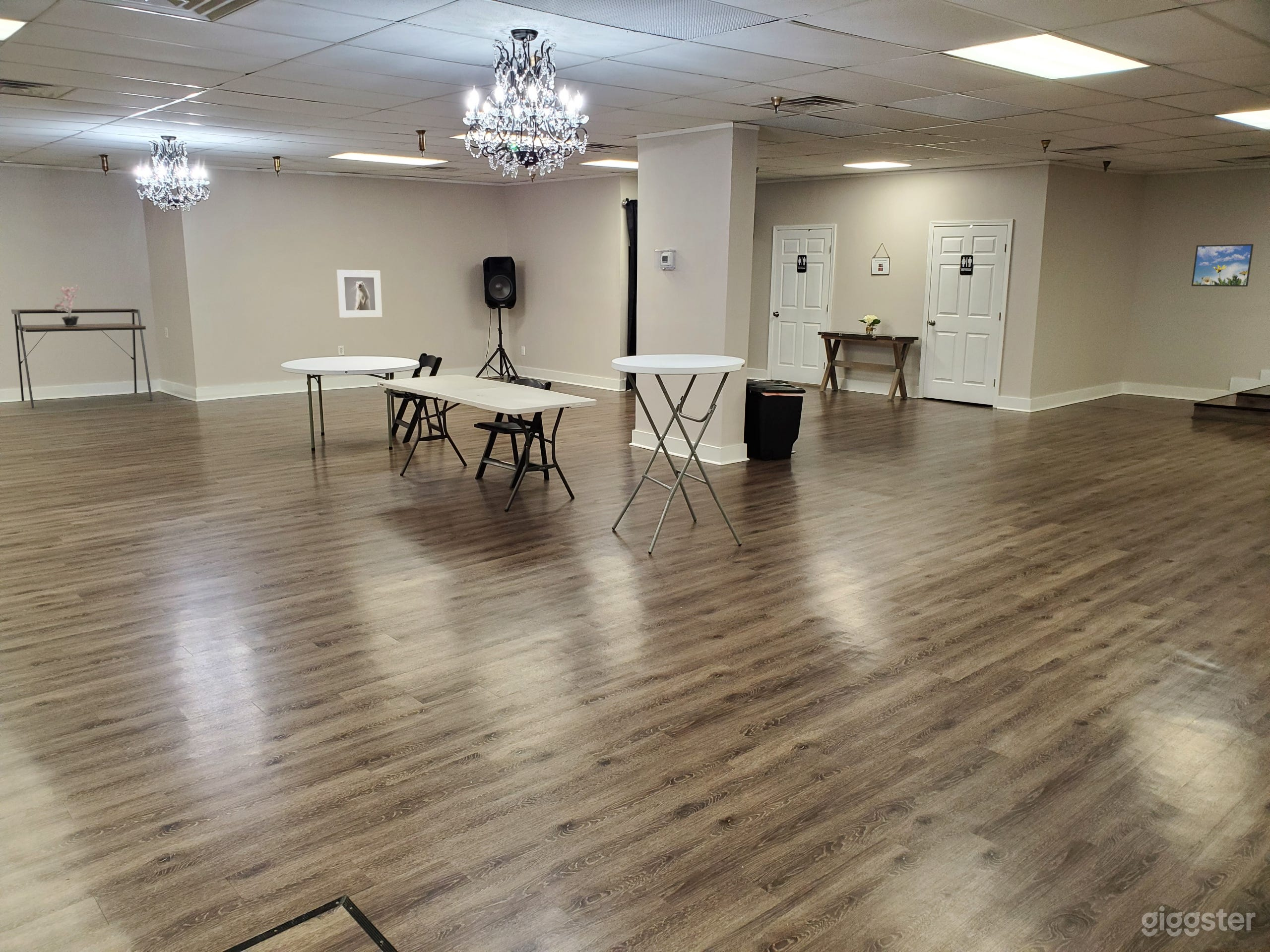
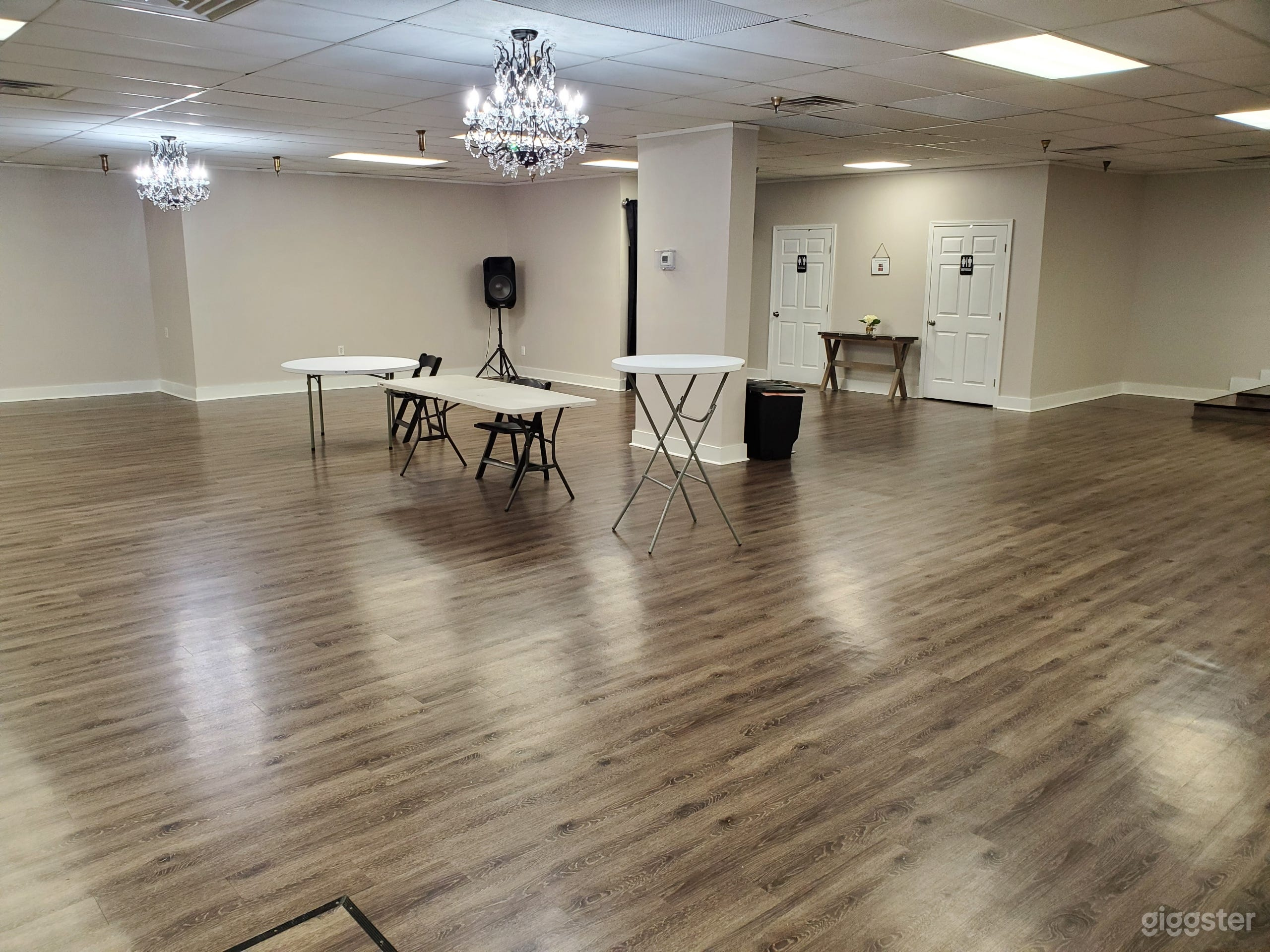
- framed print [336,269,382,318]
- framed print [1191,243,1254,287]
- desk [11,308,153,409]
- potted plant [53,284,80,326]
